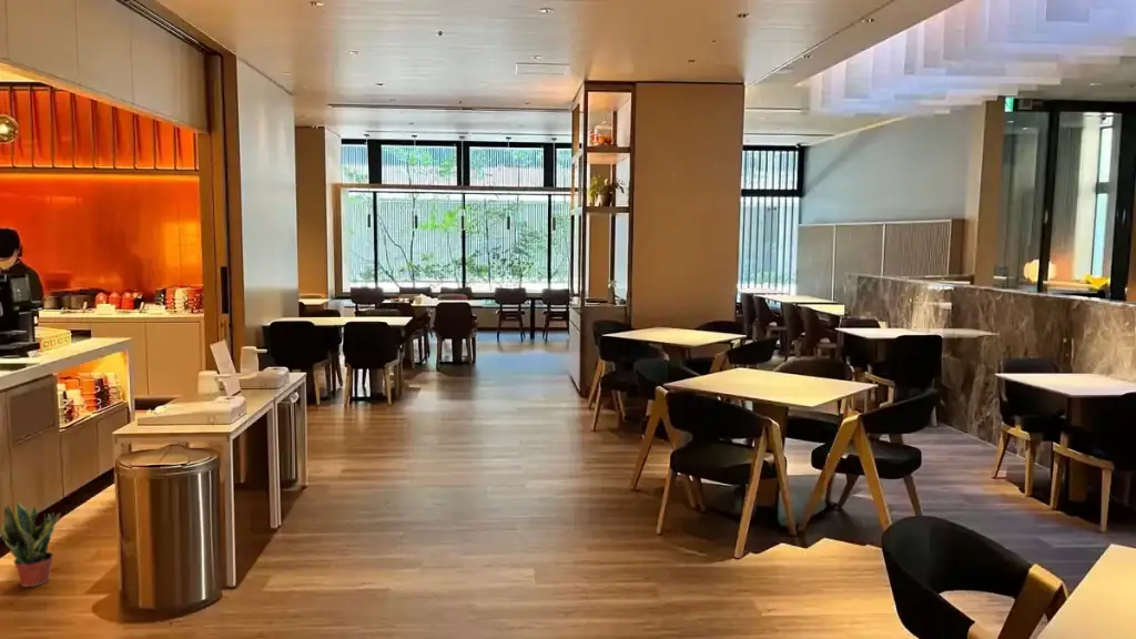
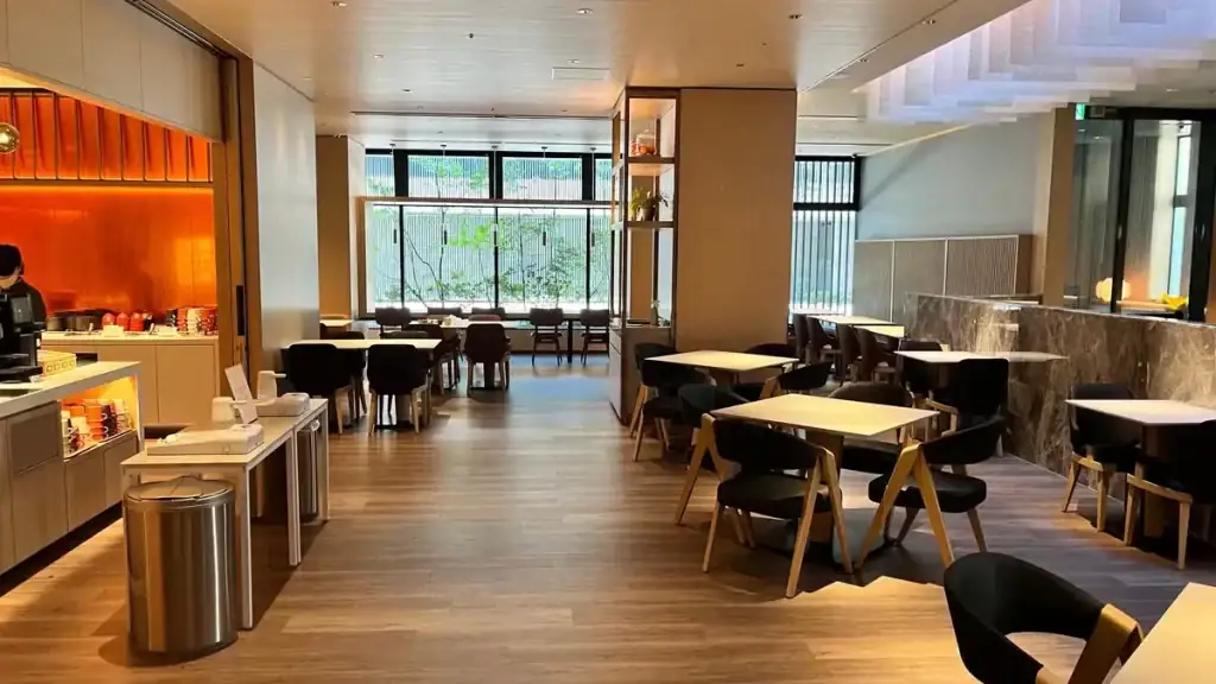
- potted plant [0,499,62,588]
